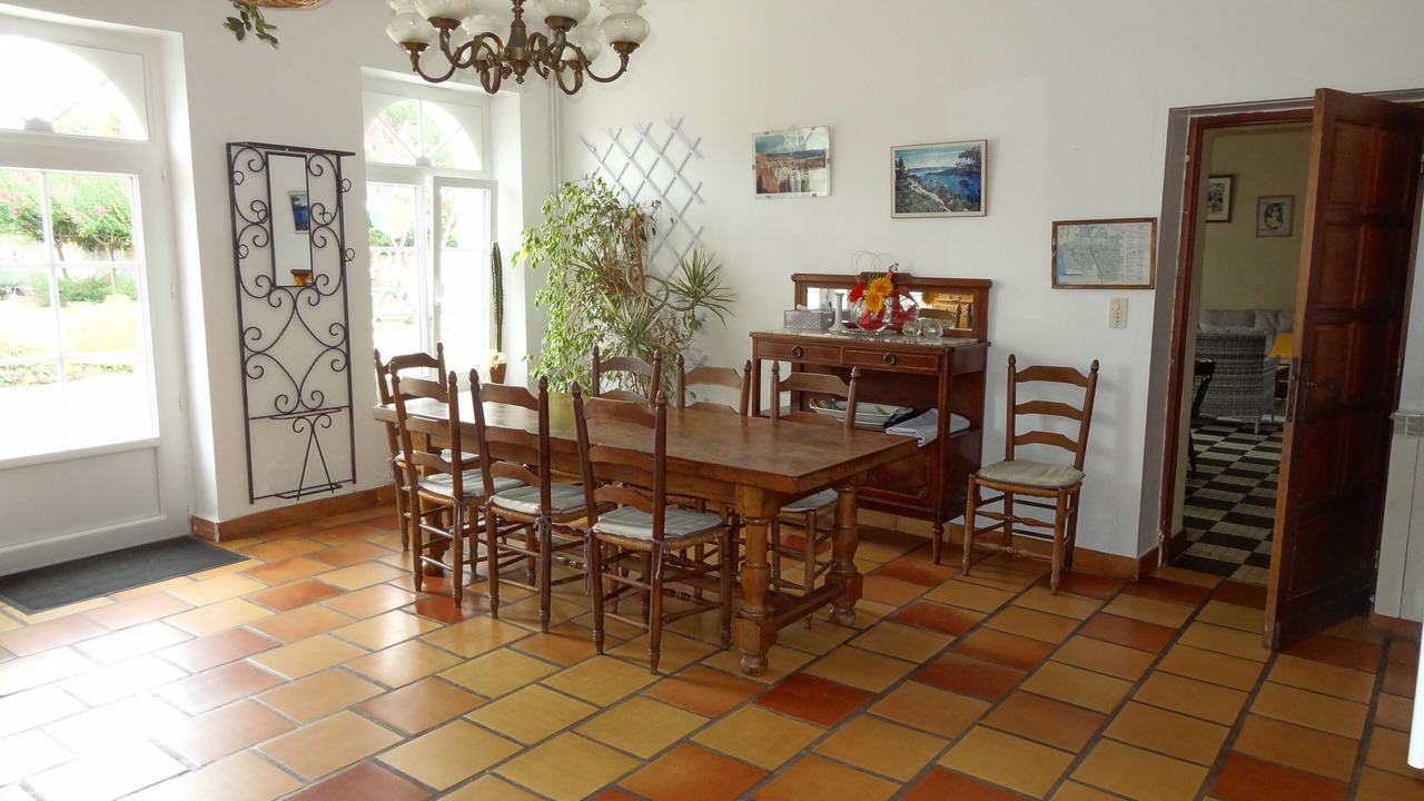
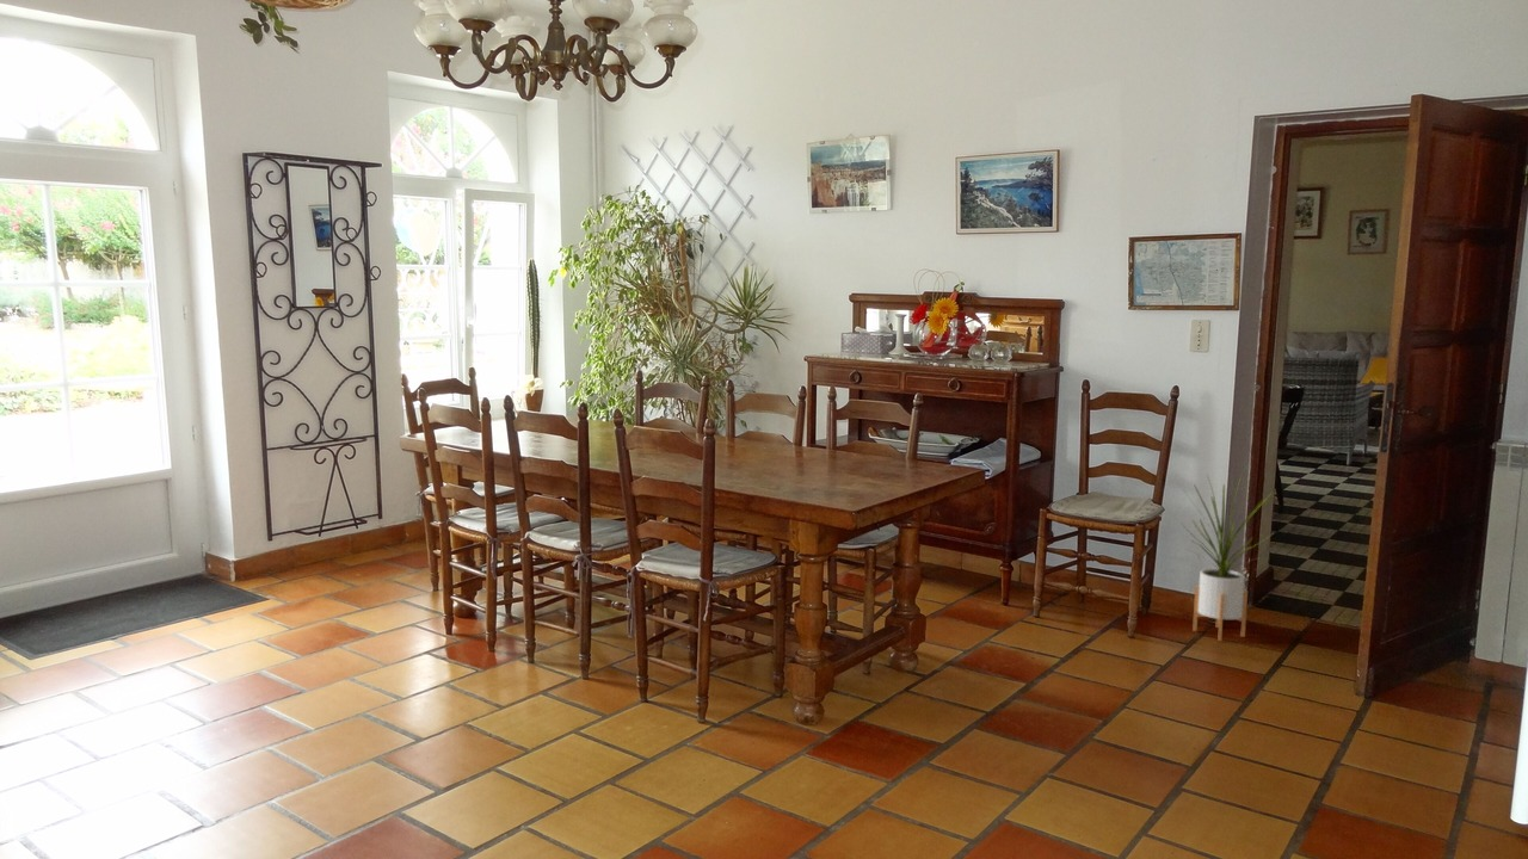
+ house plant [1181,472,1273,642]
